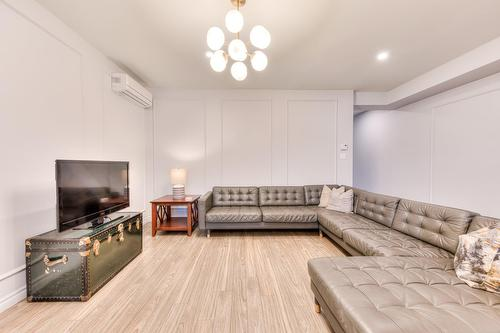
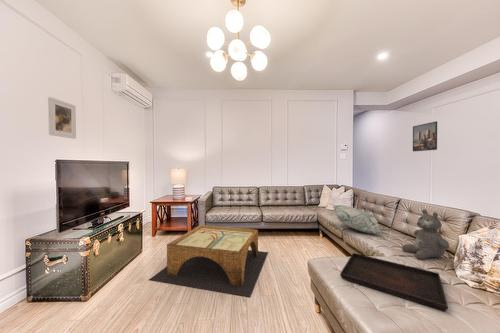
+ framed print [47,96,77,140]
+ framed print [412,120,438,152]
+ teddy bear [401,209,450,261]
+ serving tray [339,252,449,312]
+ decorative pillow [332,204,382,235]
+ coffee table [148,224,269,298]
